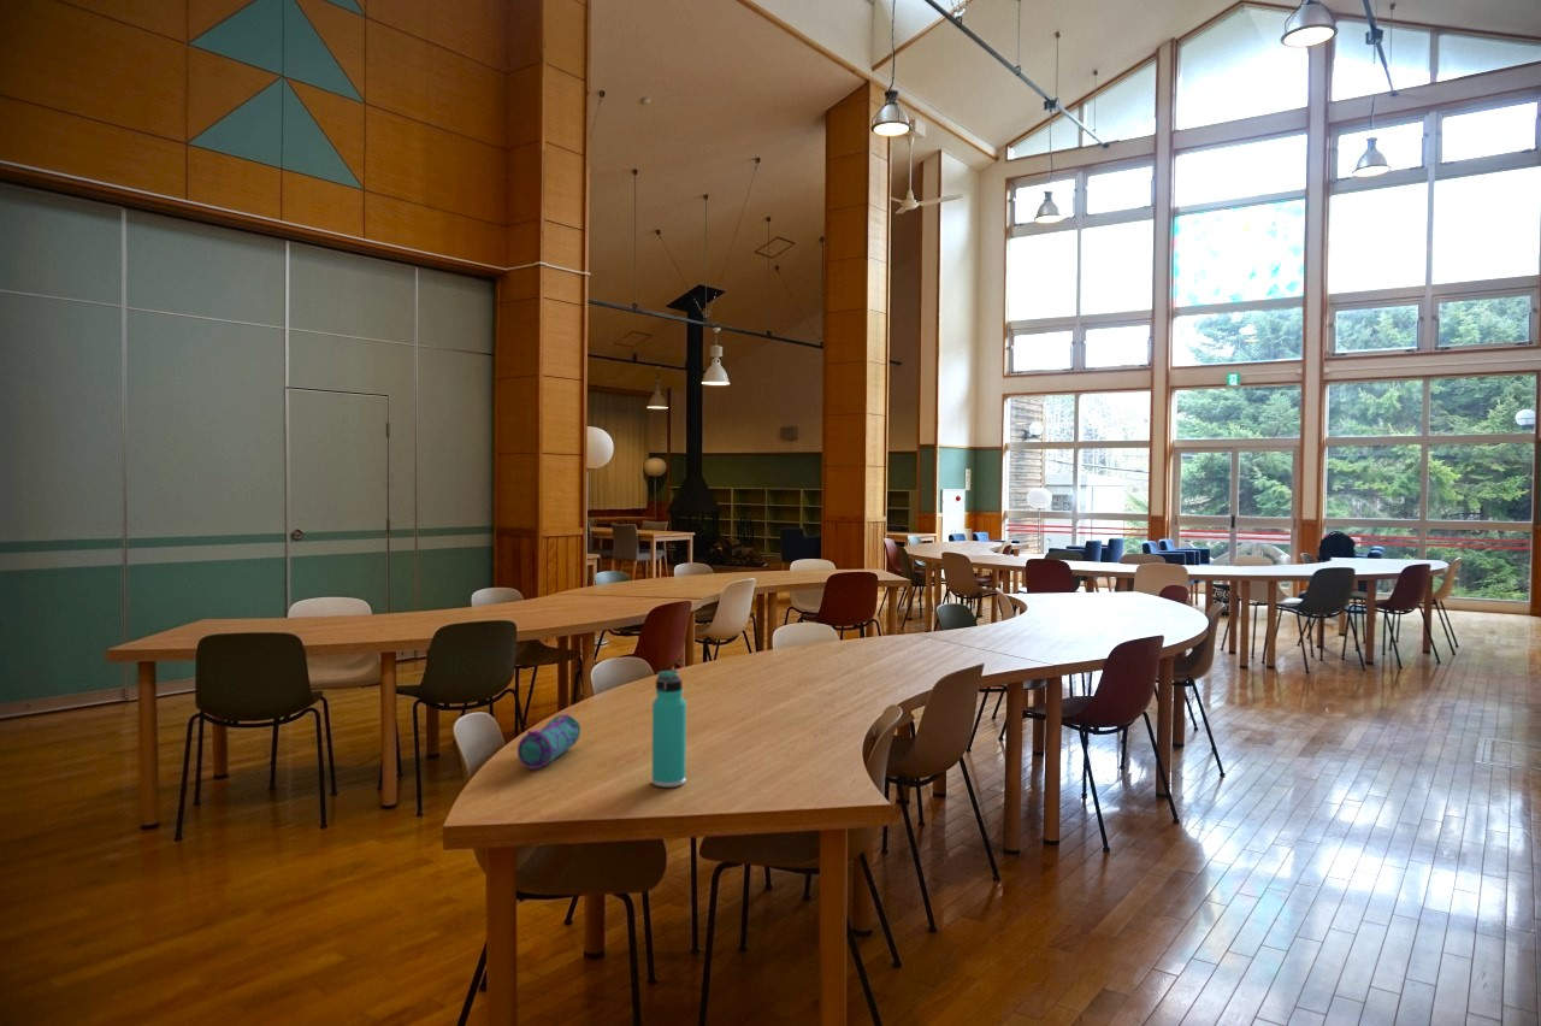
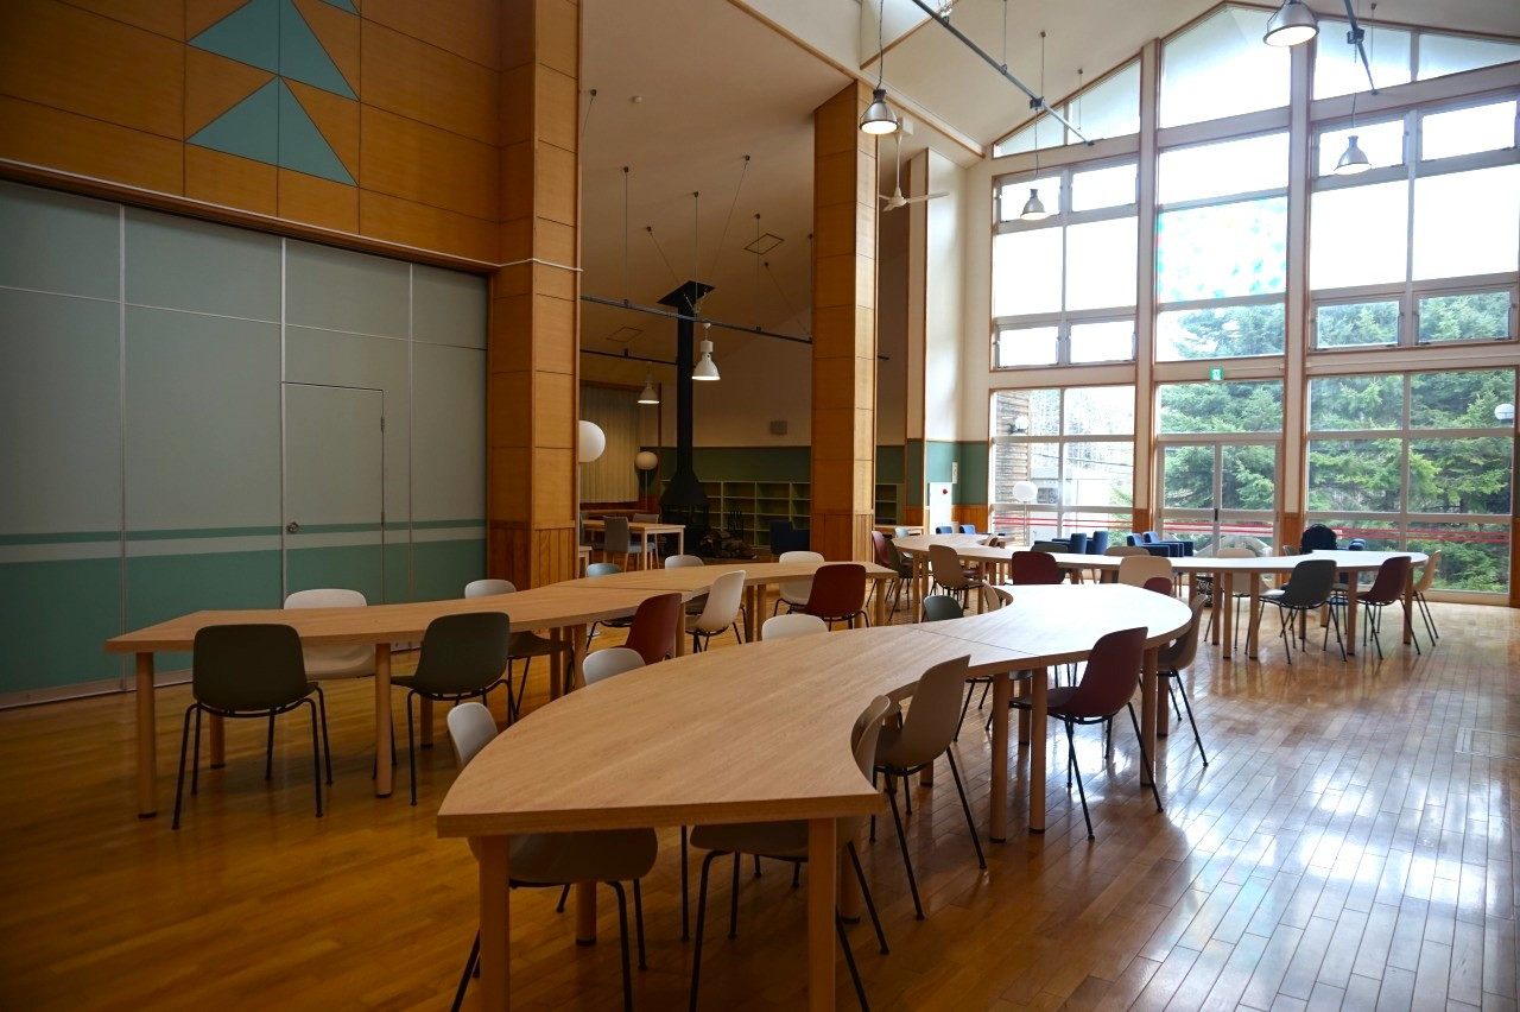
- pencil case [516,713,581,771]
- thermos bottle [651,668,687,789]
